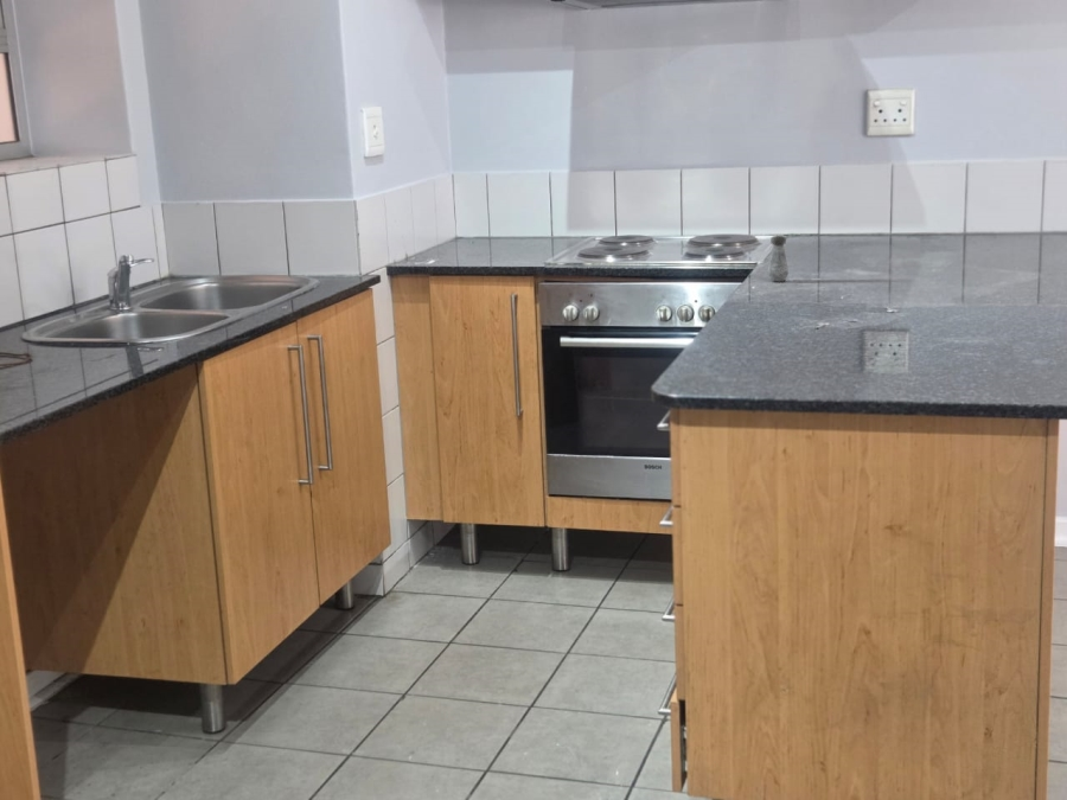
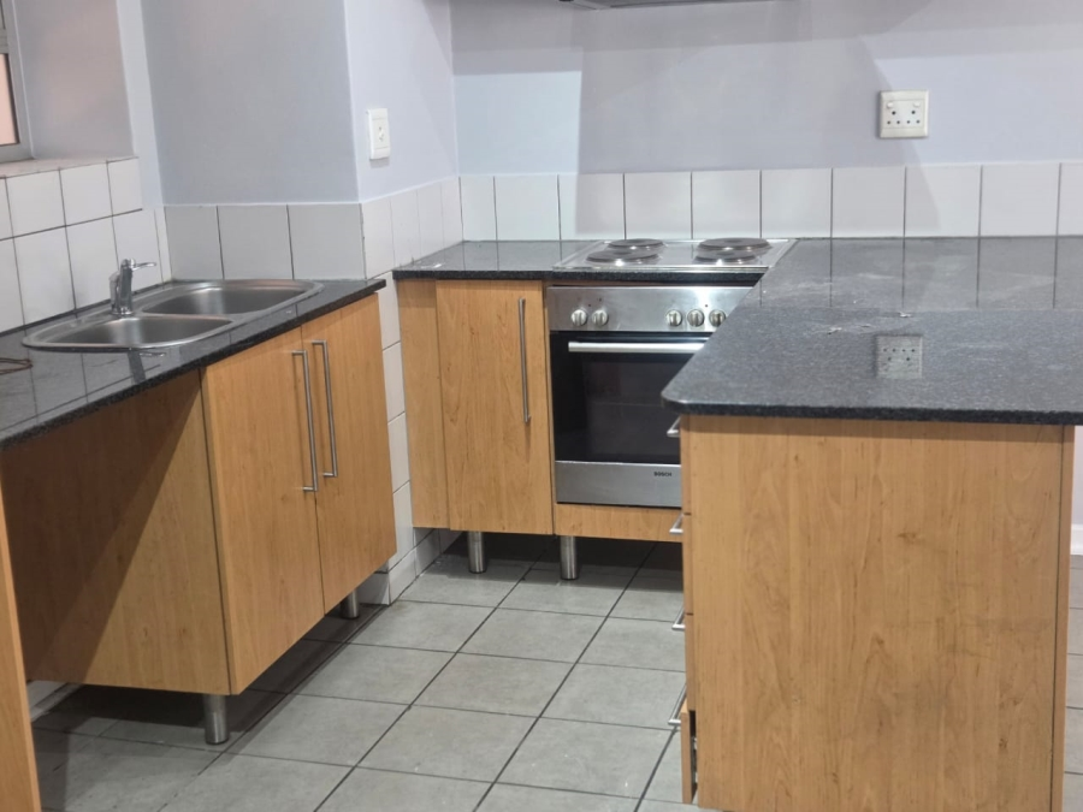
- salt shaker [767,235,790,282]
